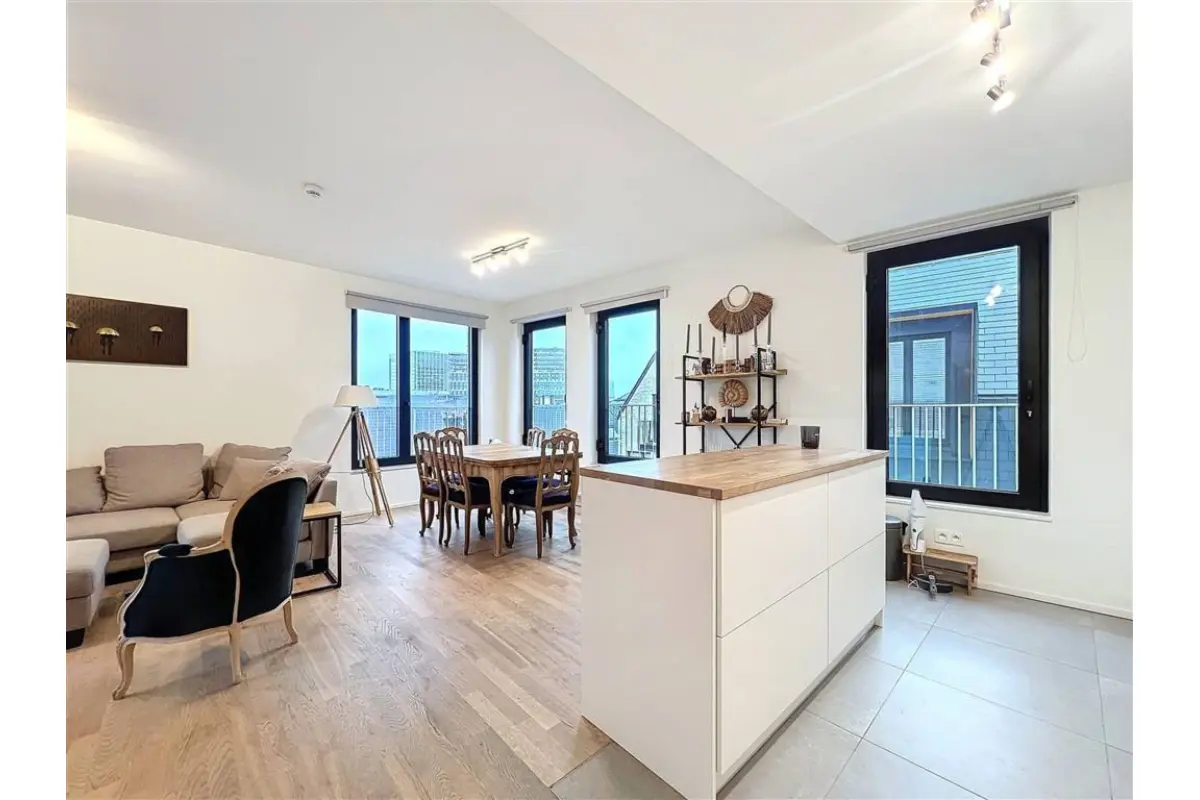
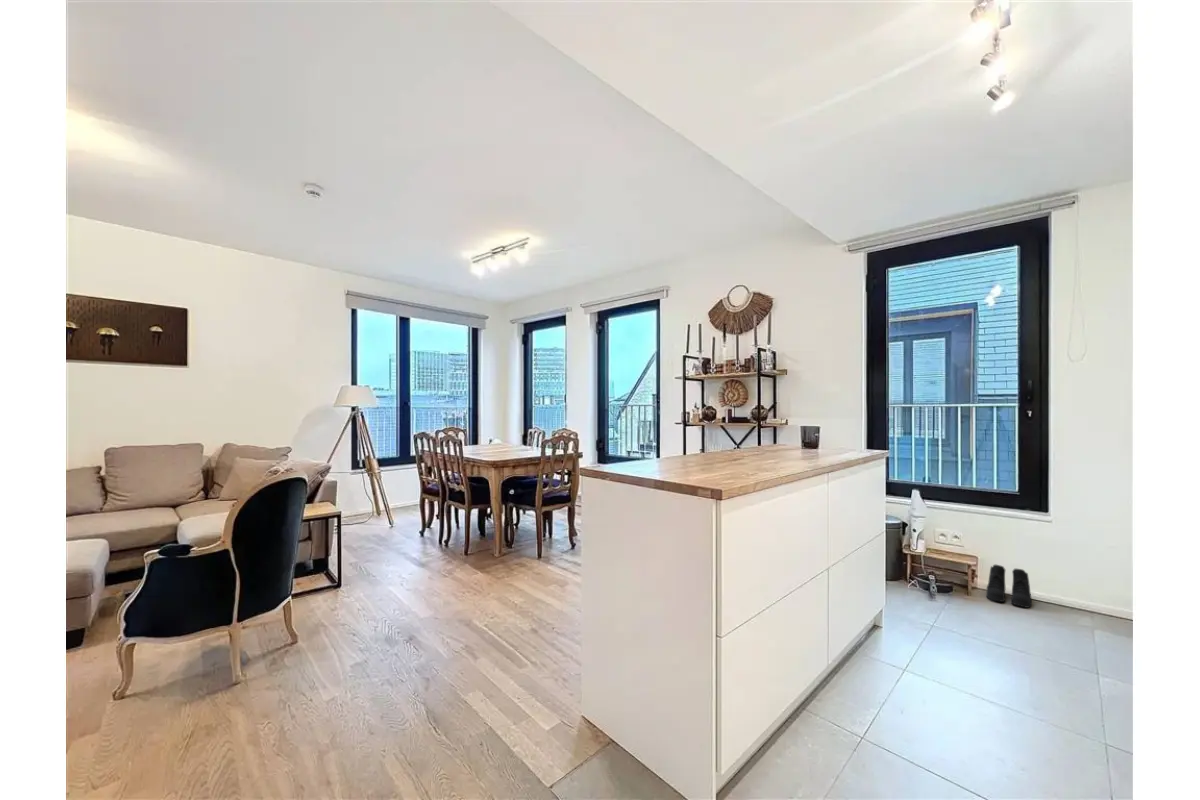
+ boots [985,564,1032,609]
